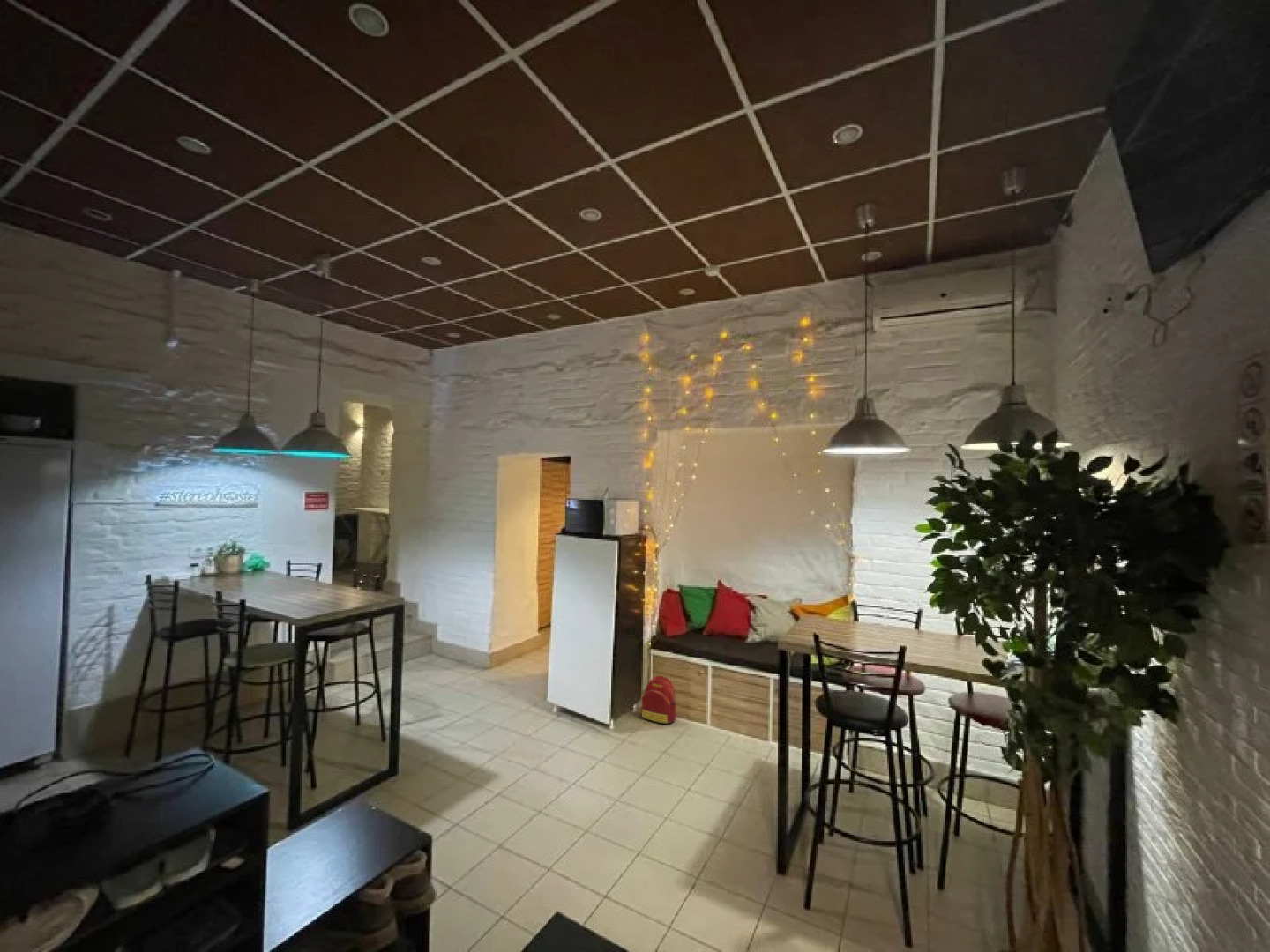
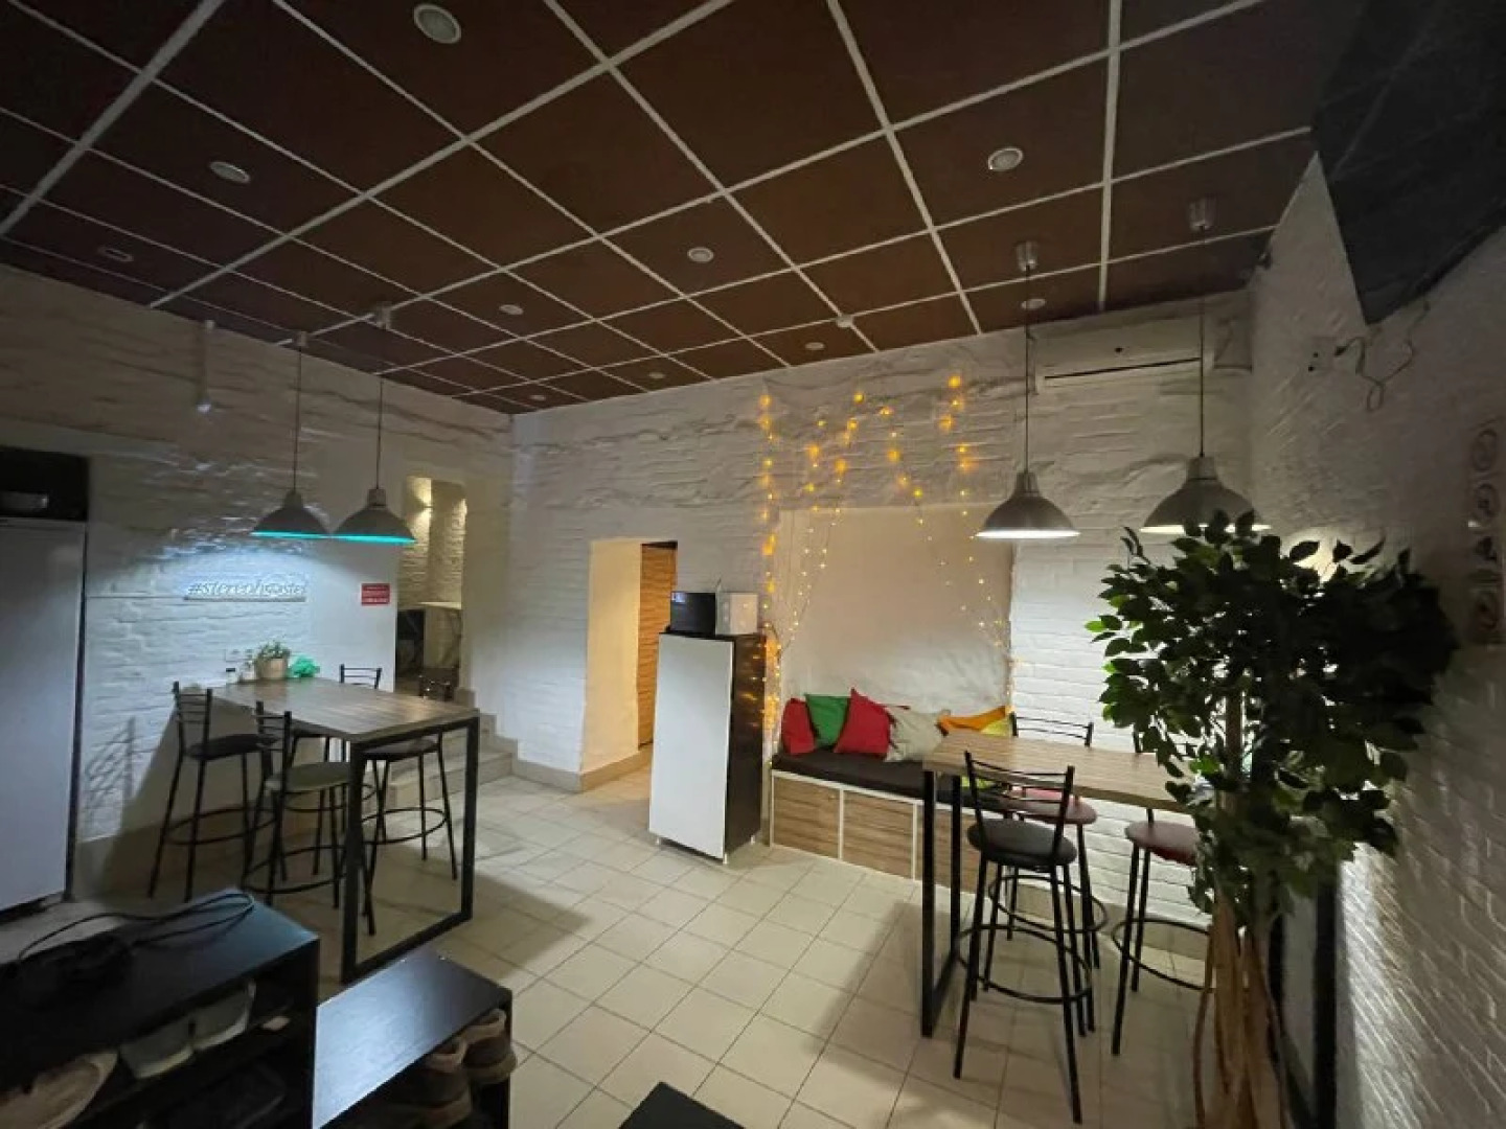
- backpack [640,674,677,725]
